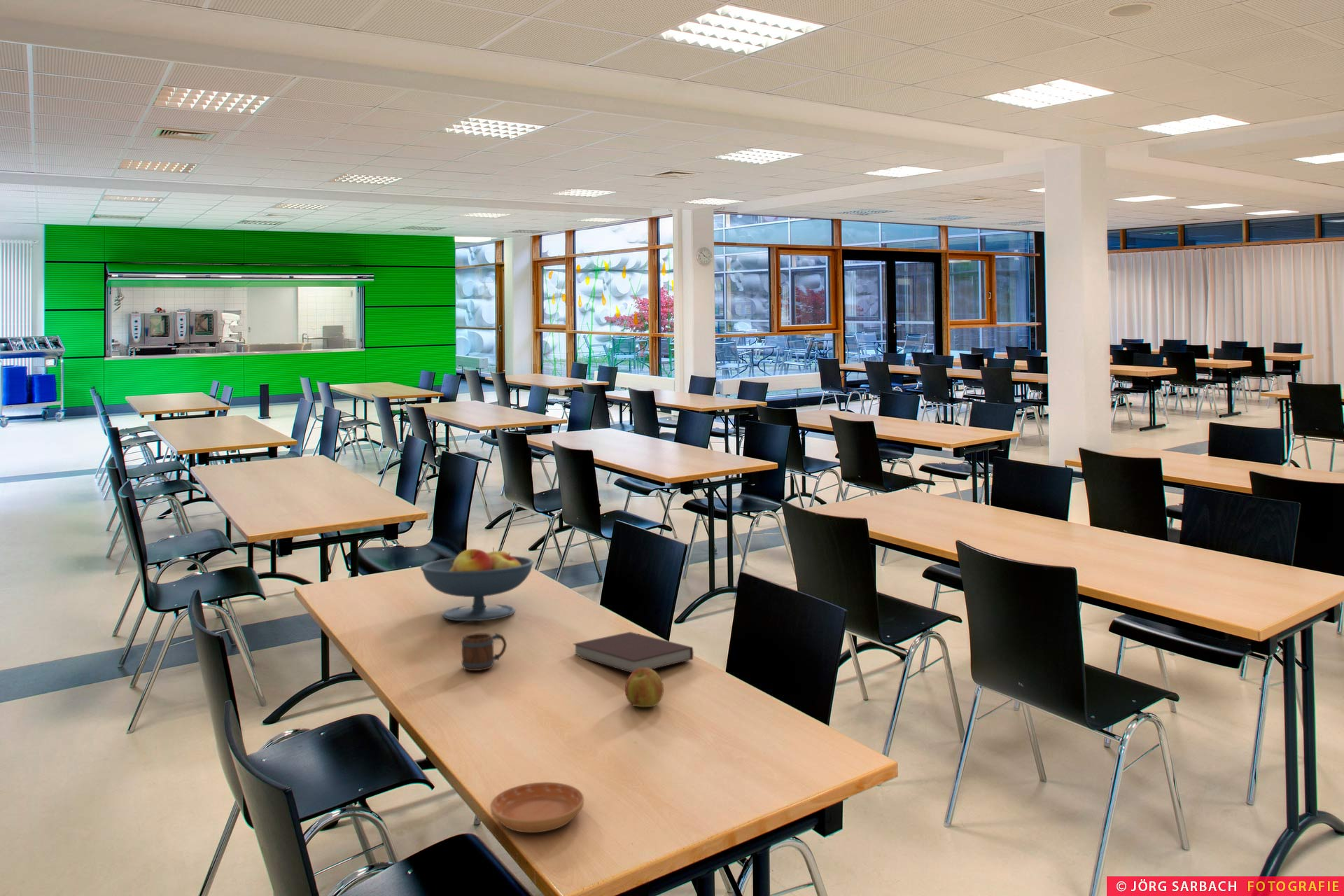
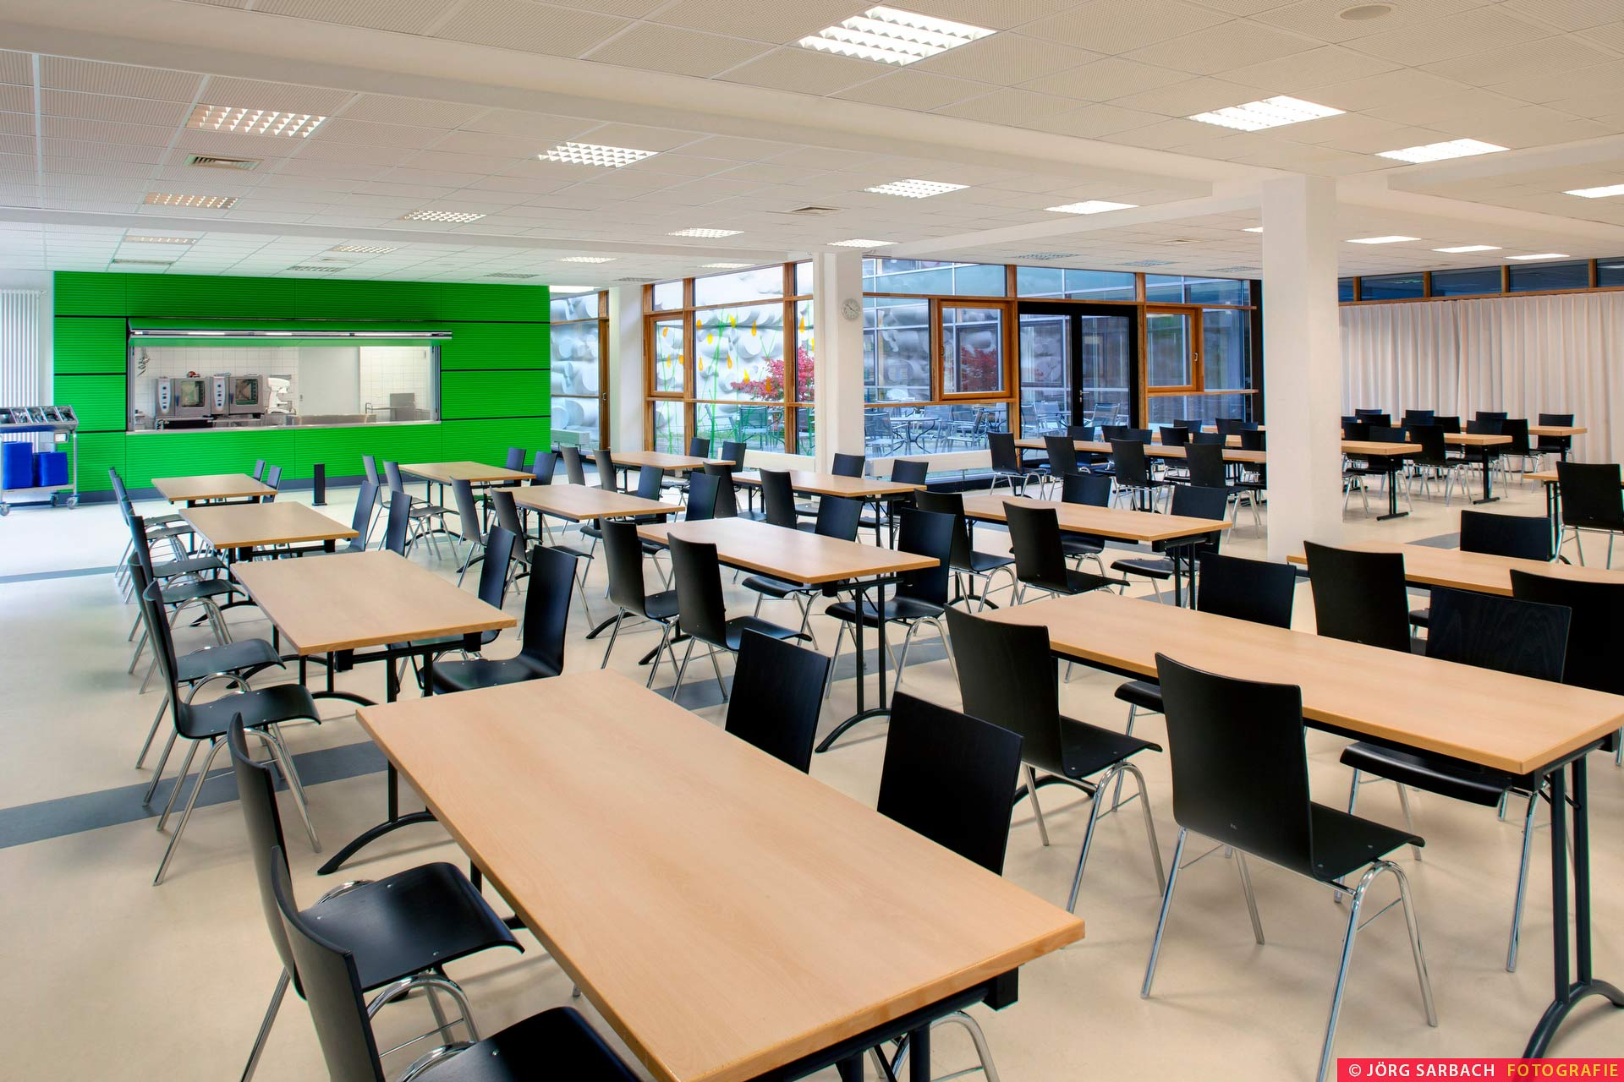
- mug [461,632,507,671]
- notebook [572,631,694,673]
- saucer [489,781,584,833]
- fruit bowl [420,547,535,622]
- apple [624,668,664,708]
